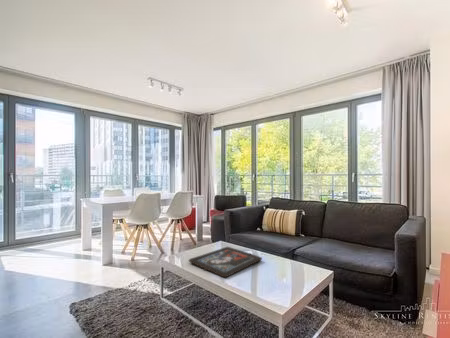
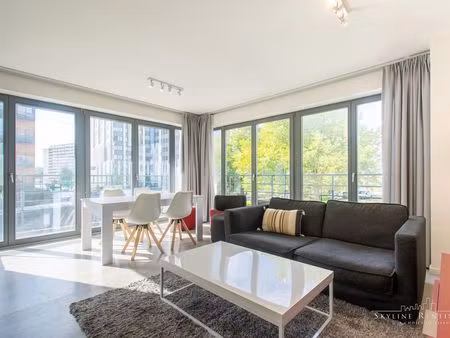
- religious icon [188,246,263,278]
